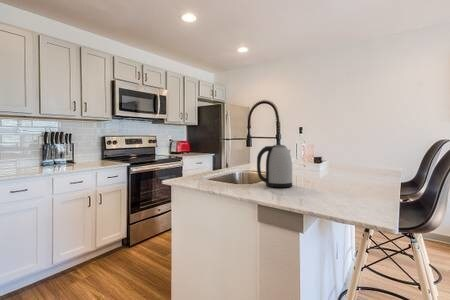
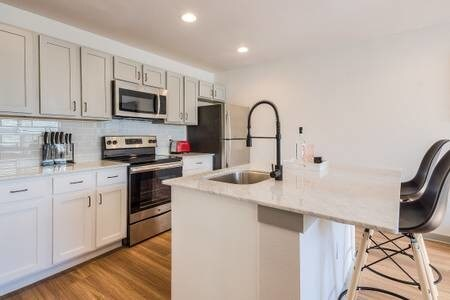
- kettle [256,143,293,188]
